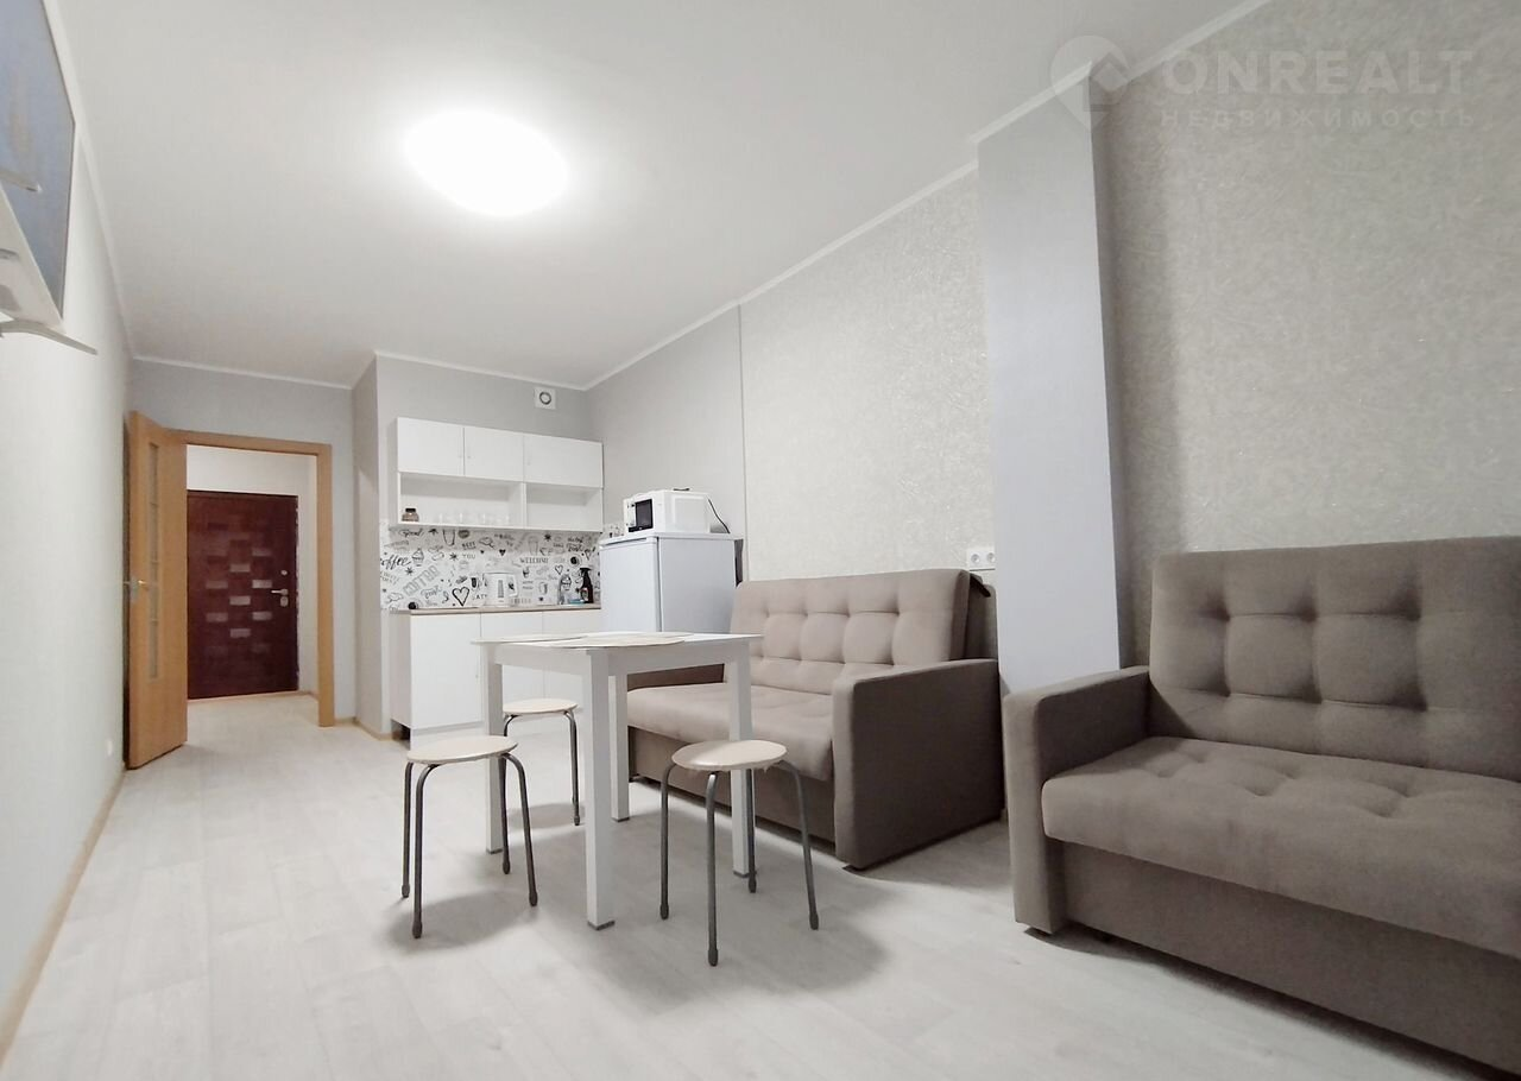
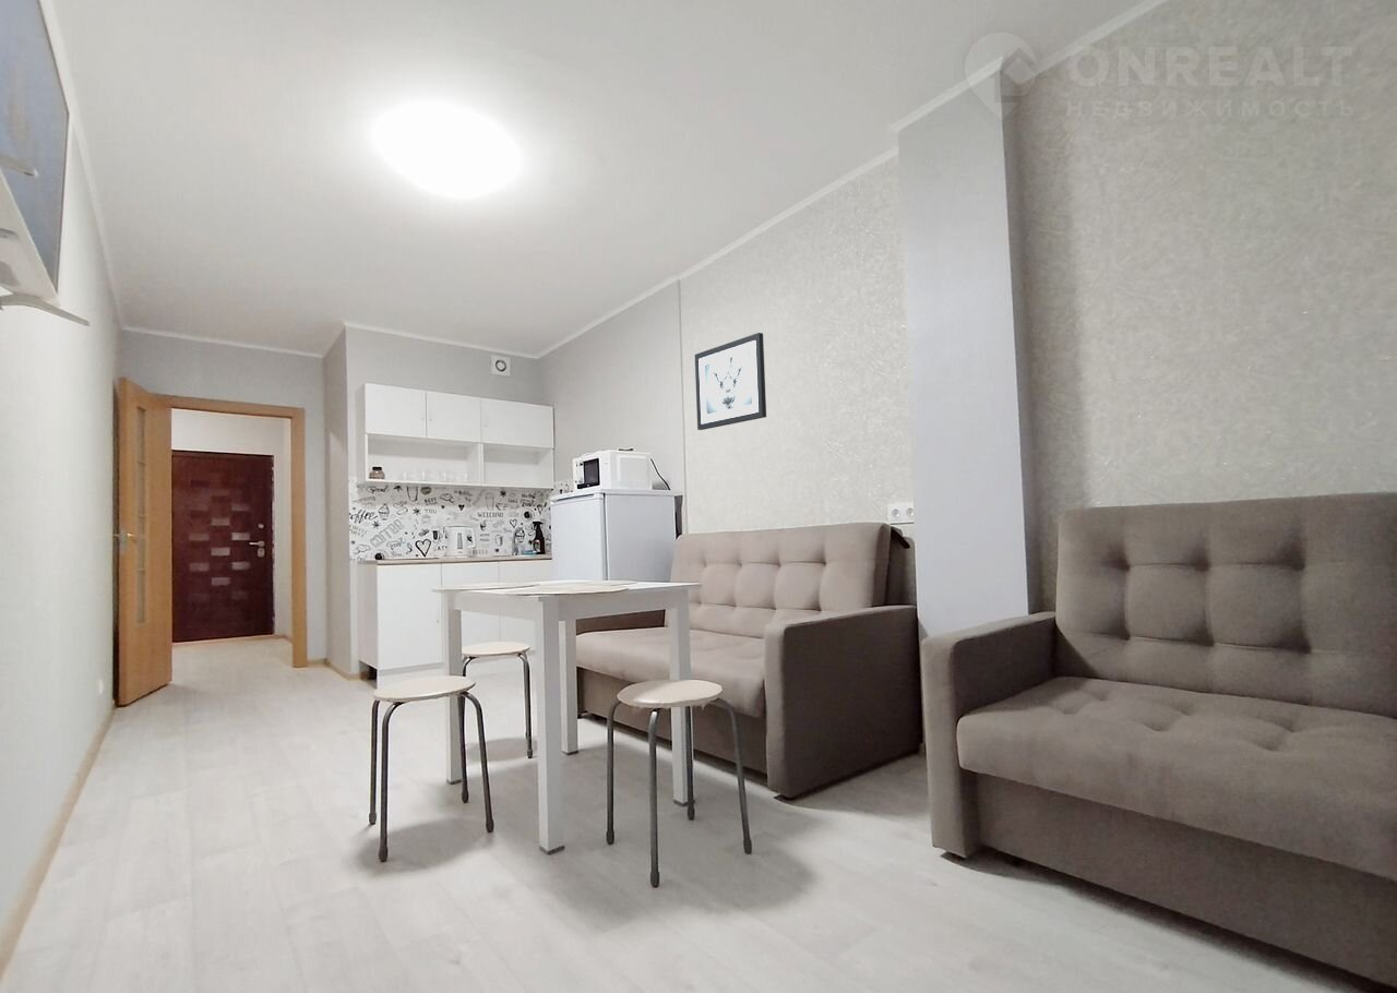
+ wall art [694,332,767,431]
